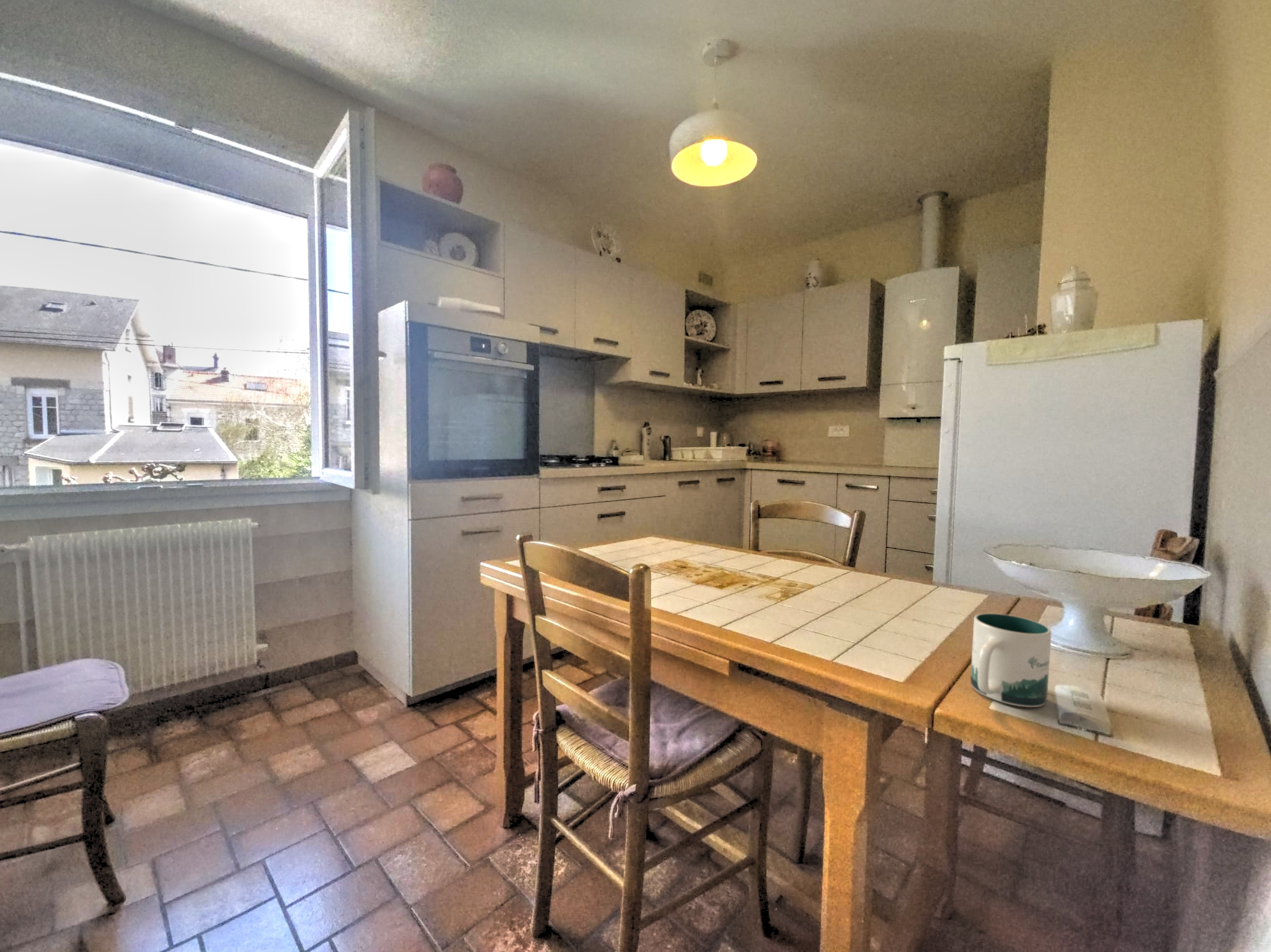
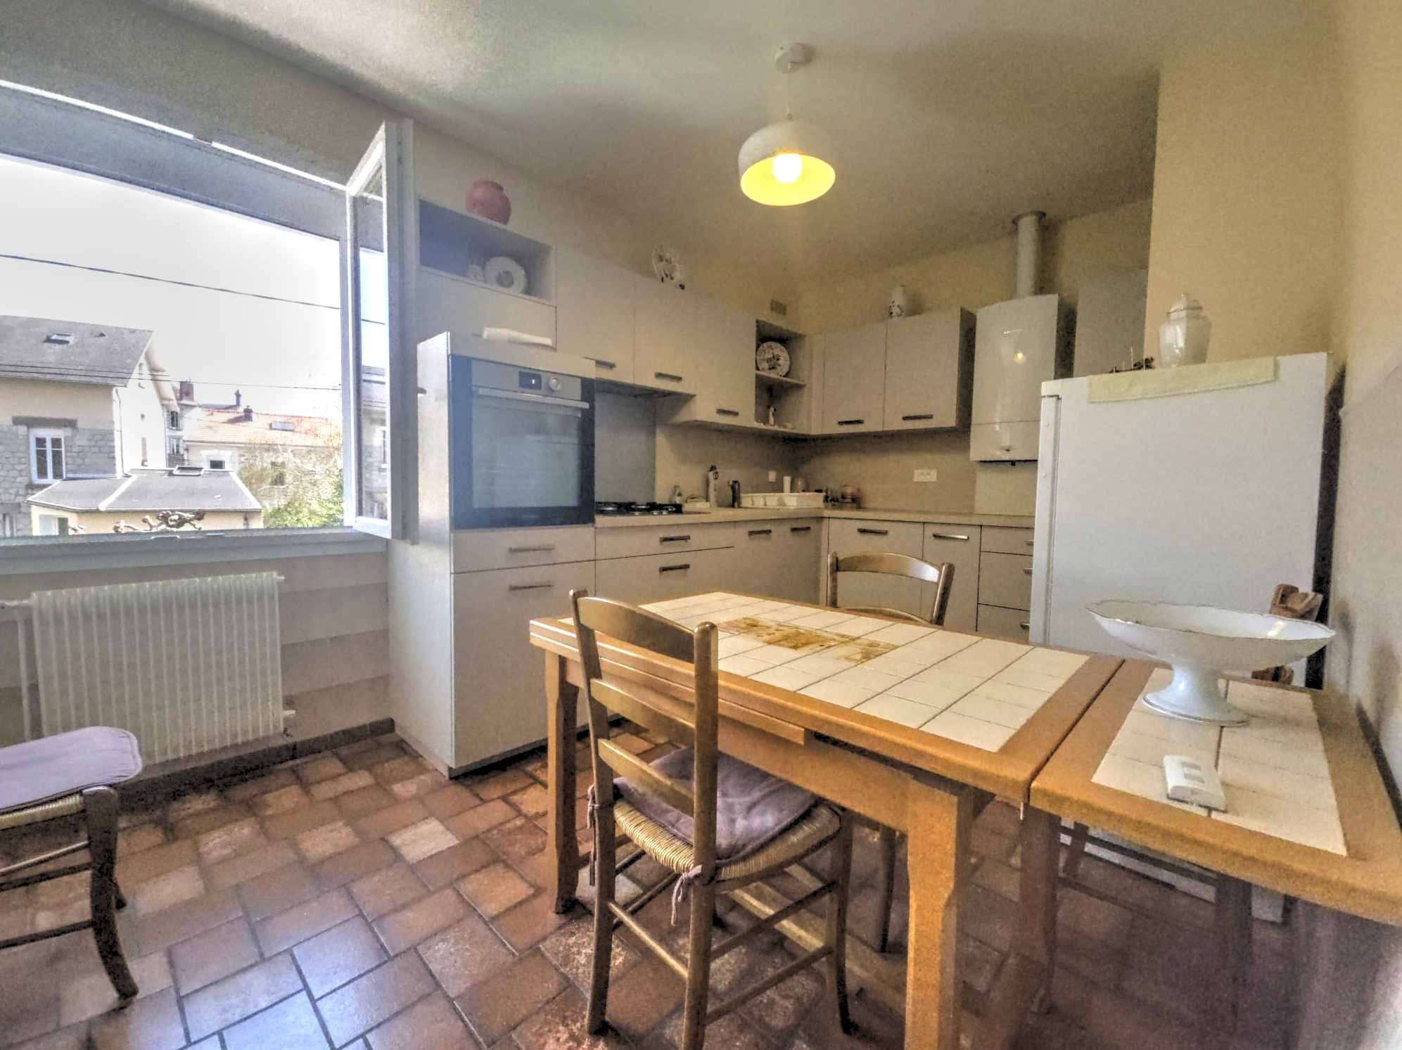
- mug [970,613,1052,708]
